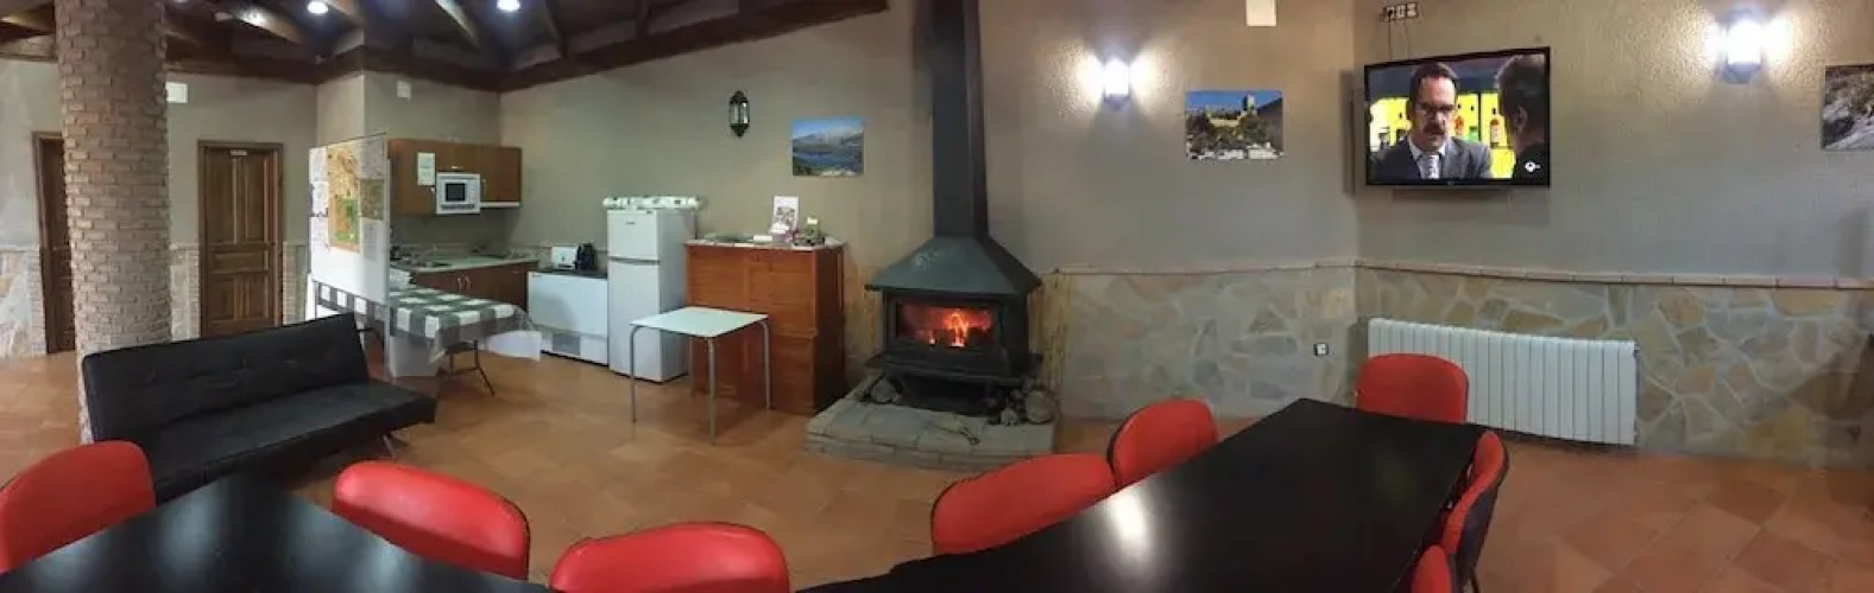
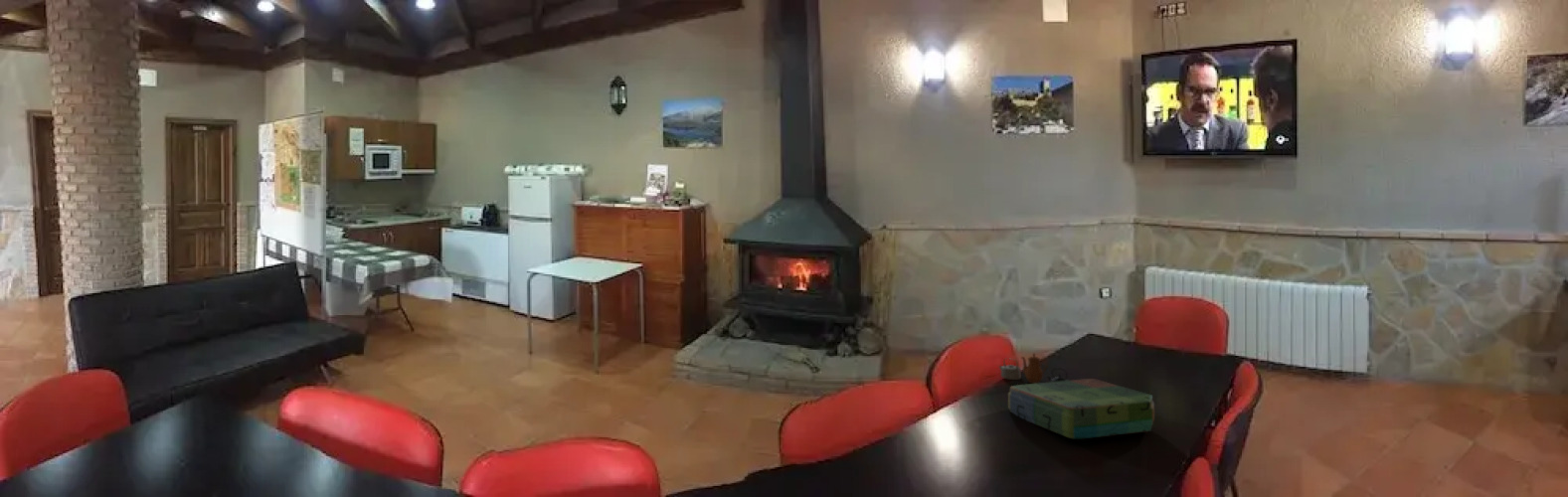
+ board game [1007,378,1155,440]
+ teapot [998,352,1069,384]
